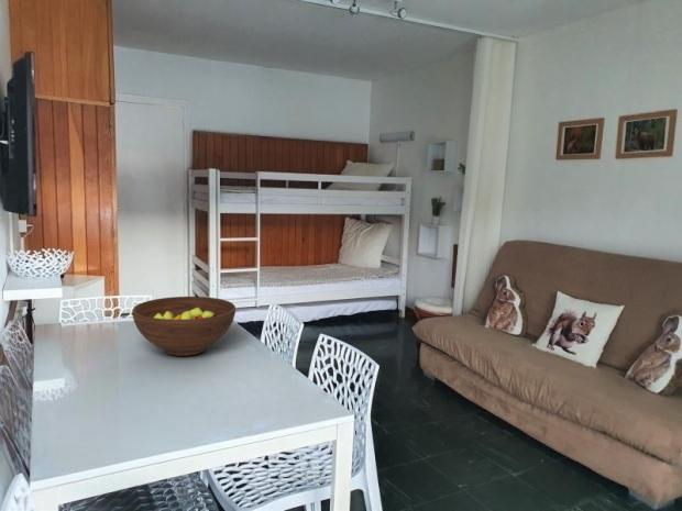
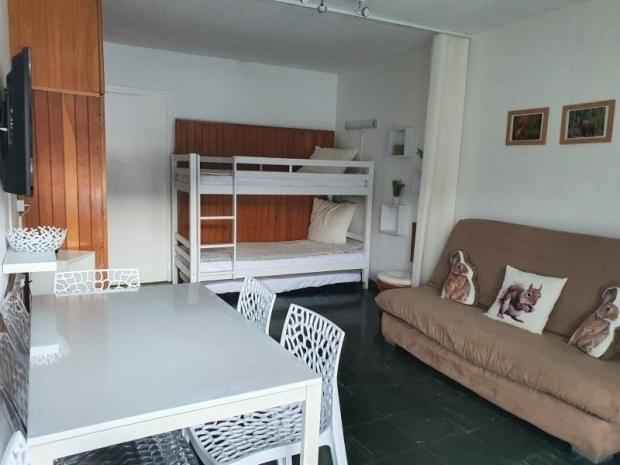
- fruit bowl [131,296,237,357]
